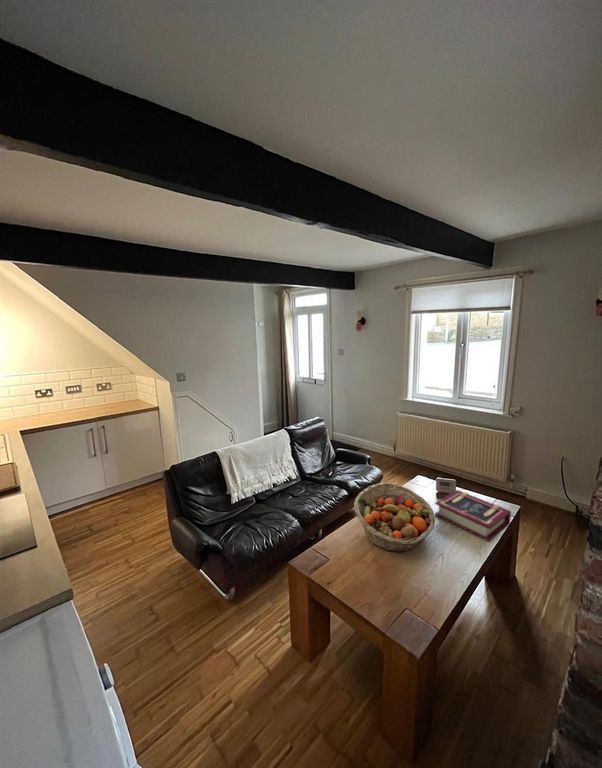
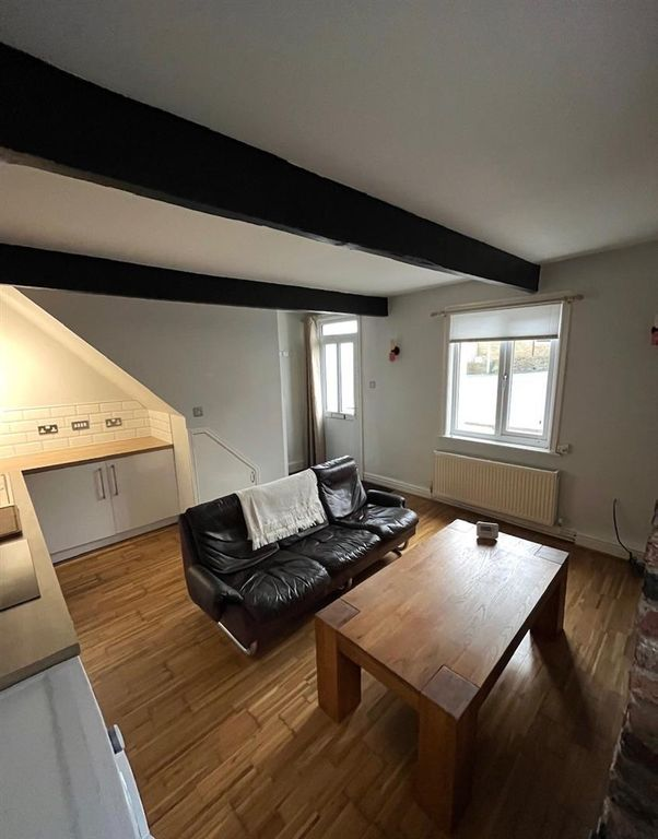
- fruit basket [353,482,436,553]
- book [434,489,512,542]
